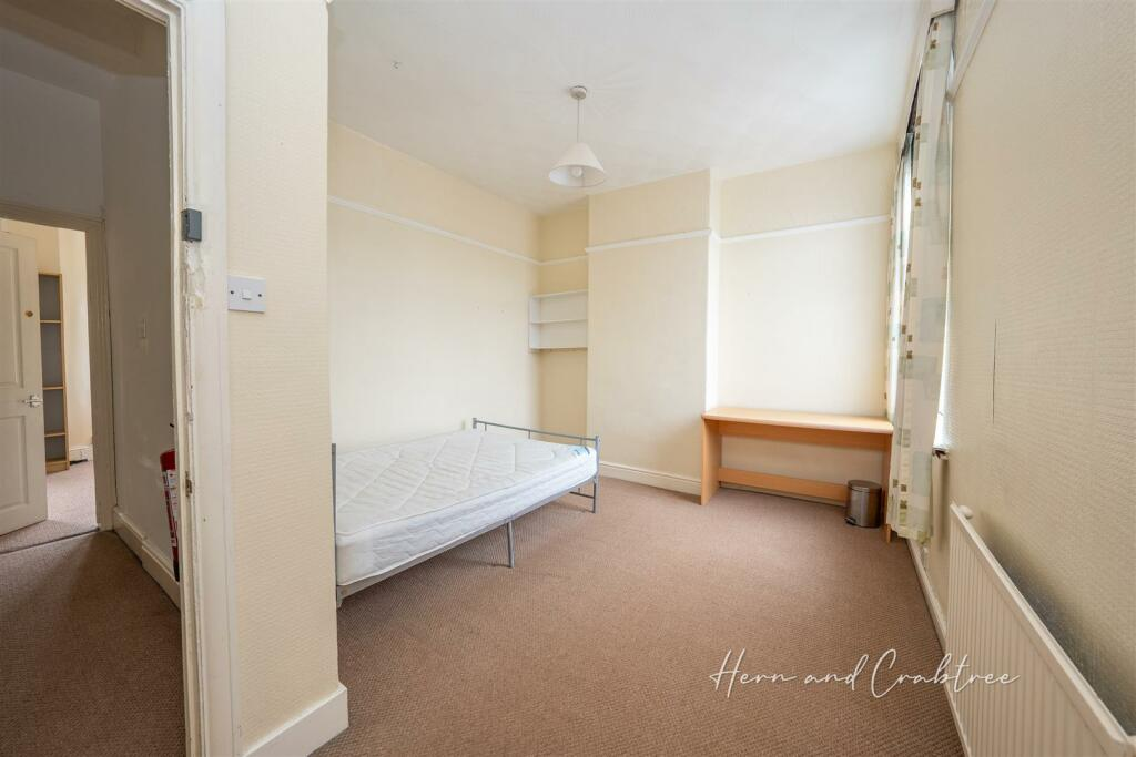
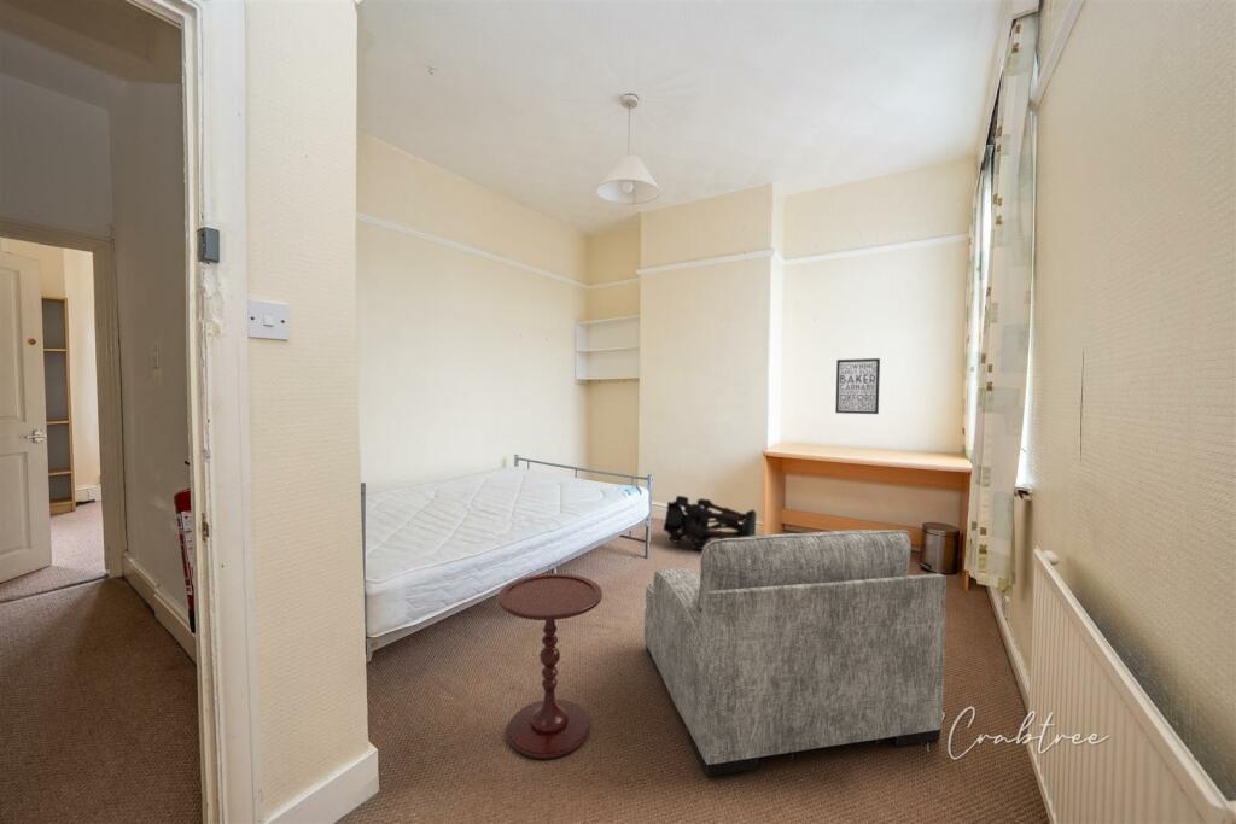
+ wall art [834,357,881,415]
+ side table [496,573,604,760]
+ armchair [643,528,948,777]
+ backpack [663,495,758,551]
